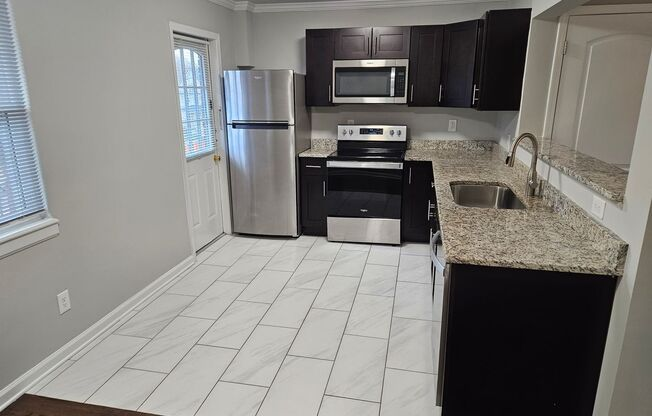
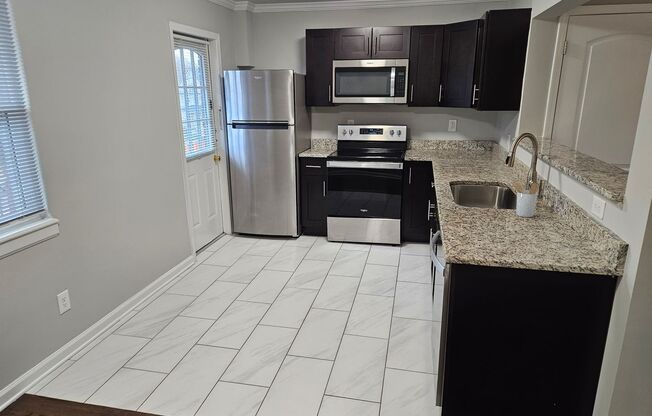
+ utensil holder [510,182,540,218]
